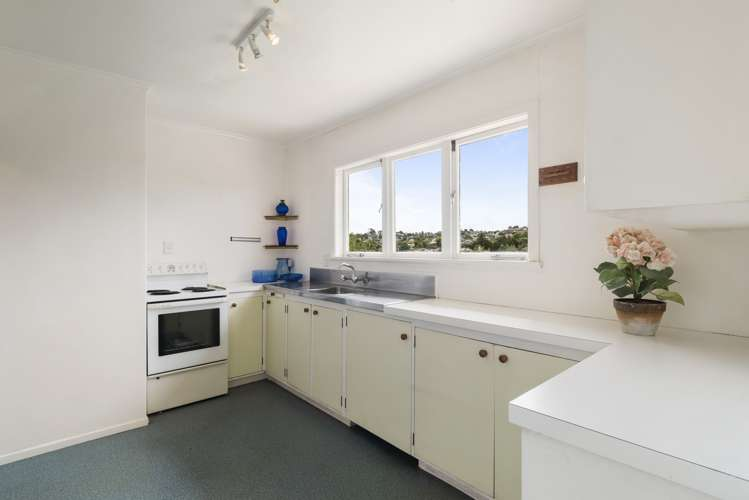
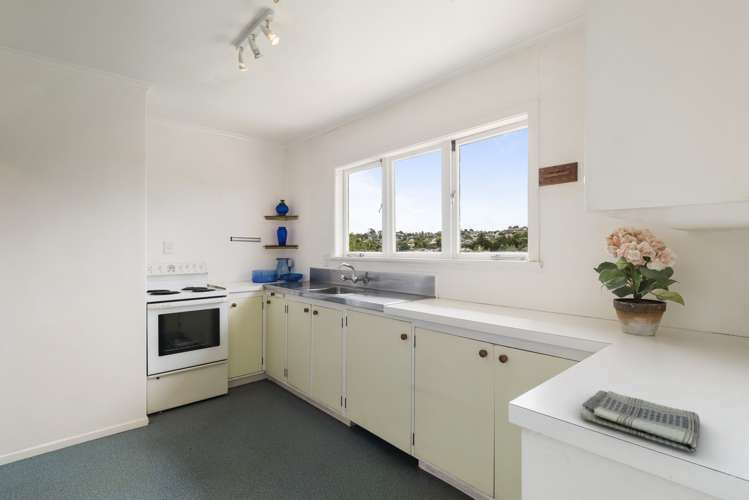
+ dish towel [580,389,701,453]
